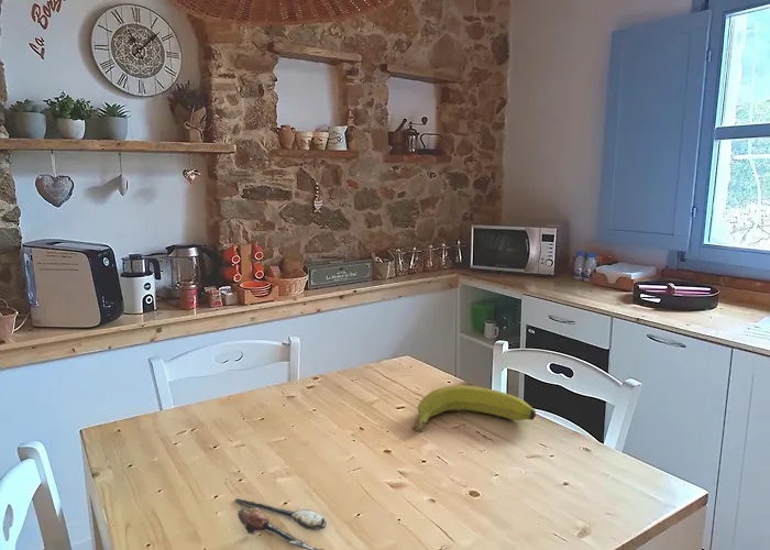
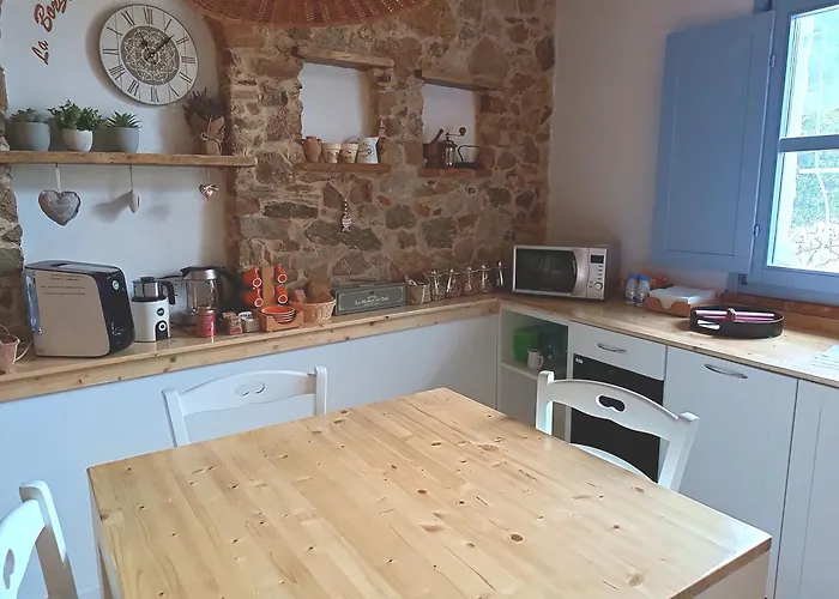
- banana [411,385,537,432]
- spoon [234,497,328,550]
